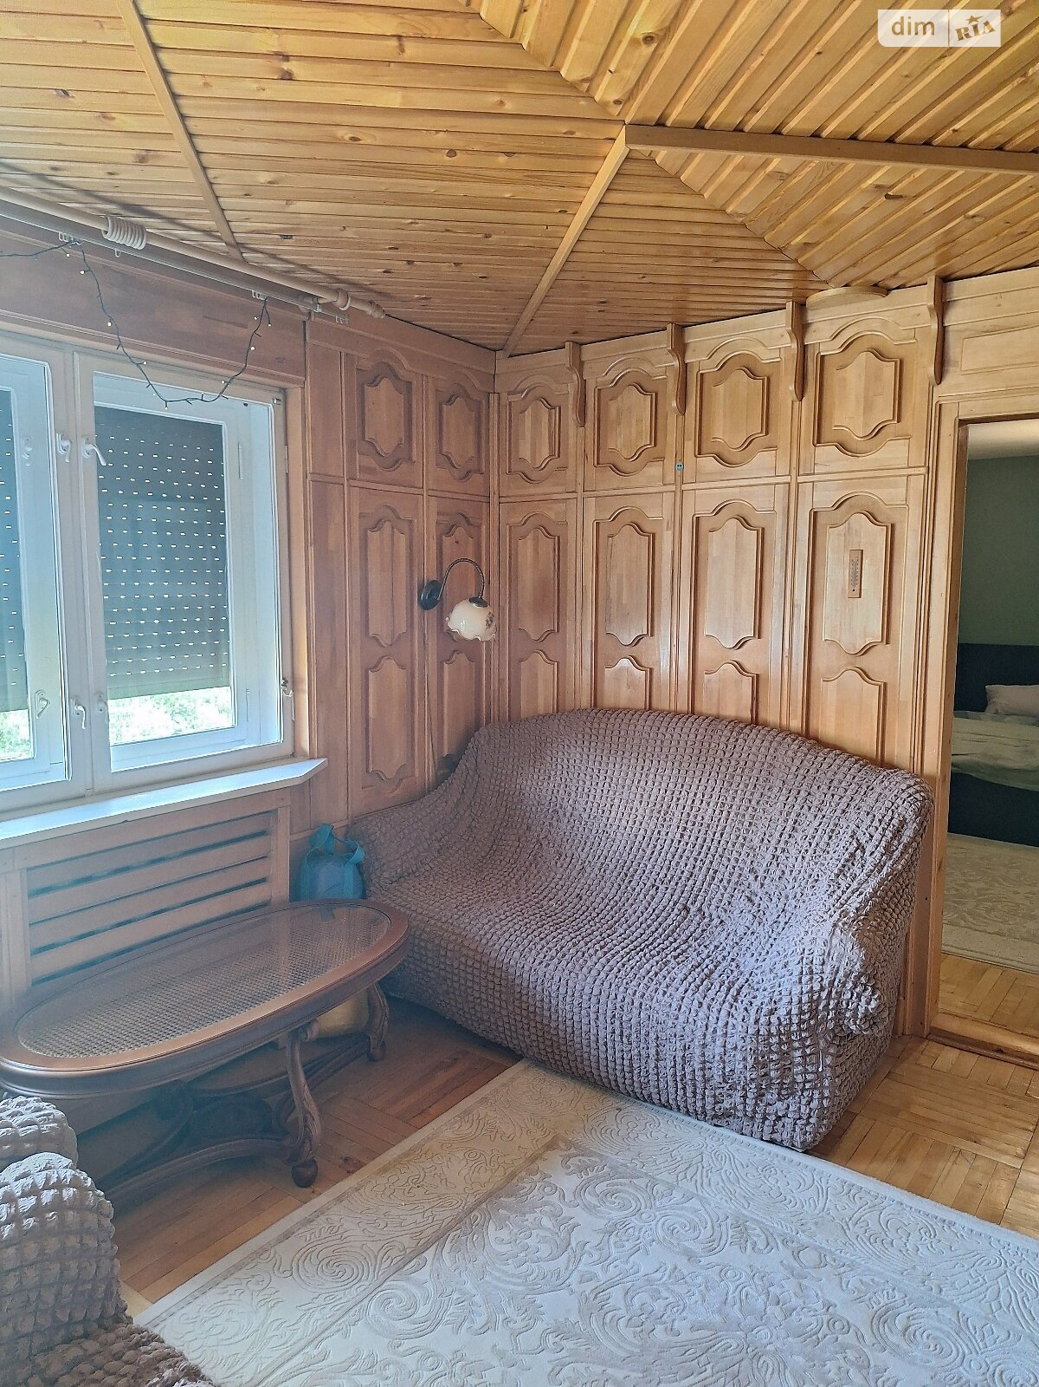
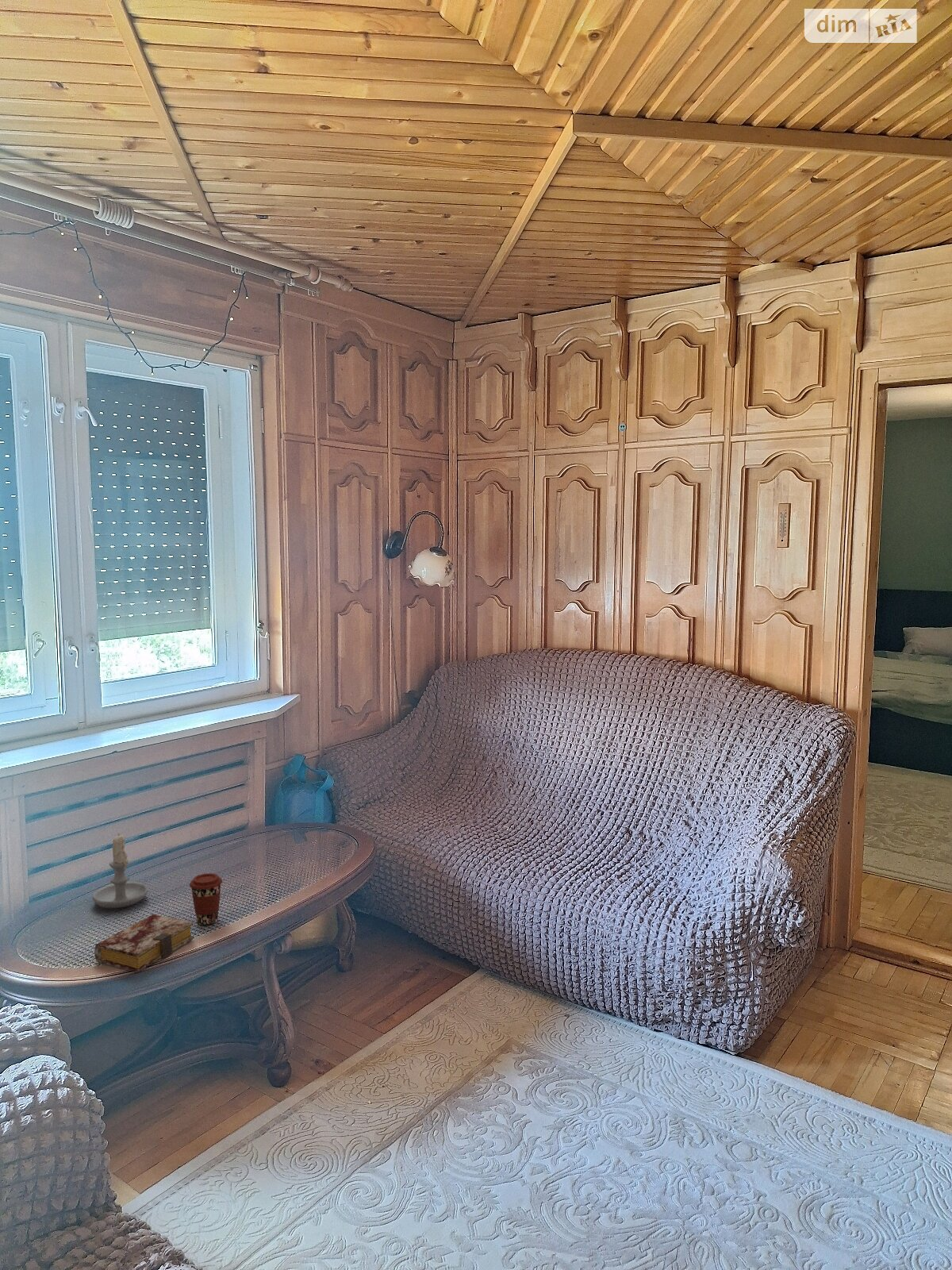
+ candle [92,832,148,909]
+ book [94,914,194,972]
+ coffee cup [189,872,223,926]
